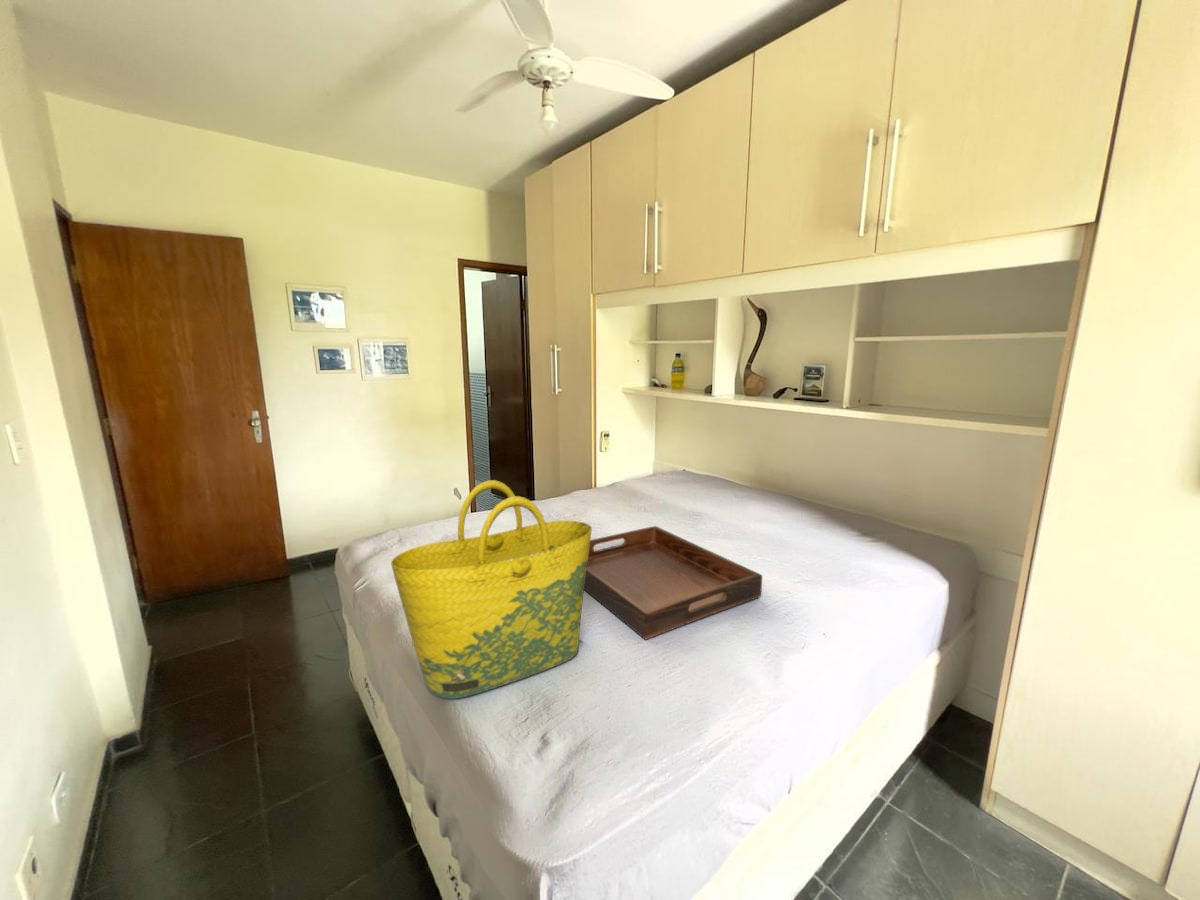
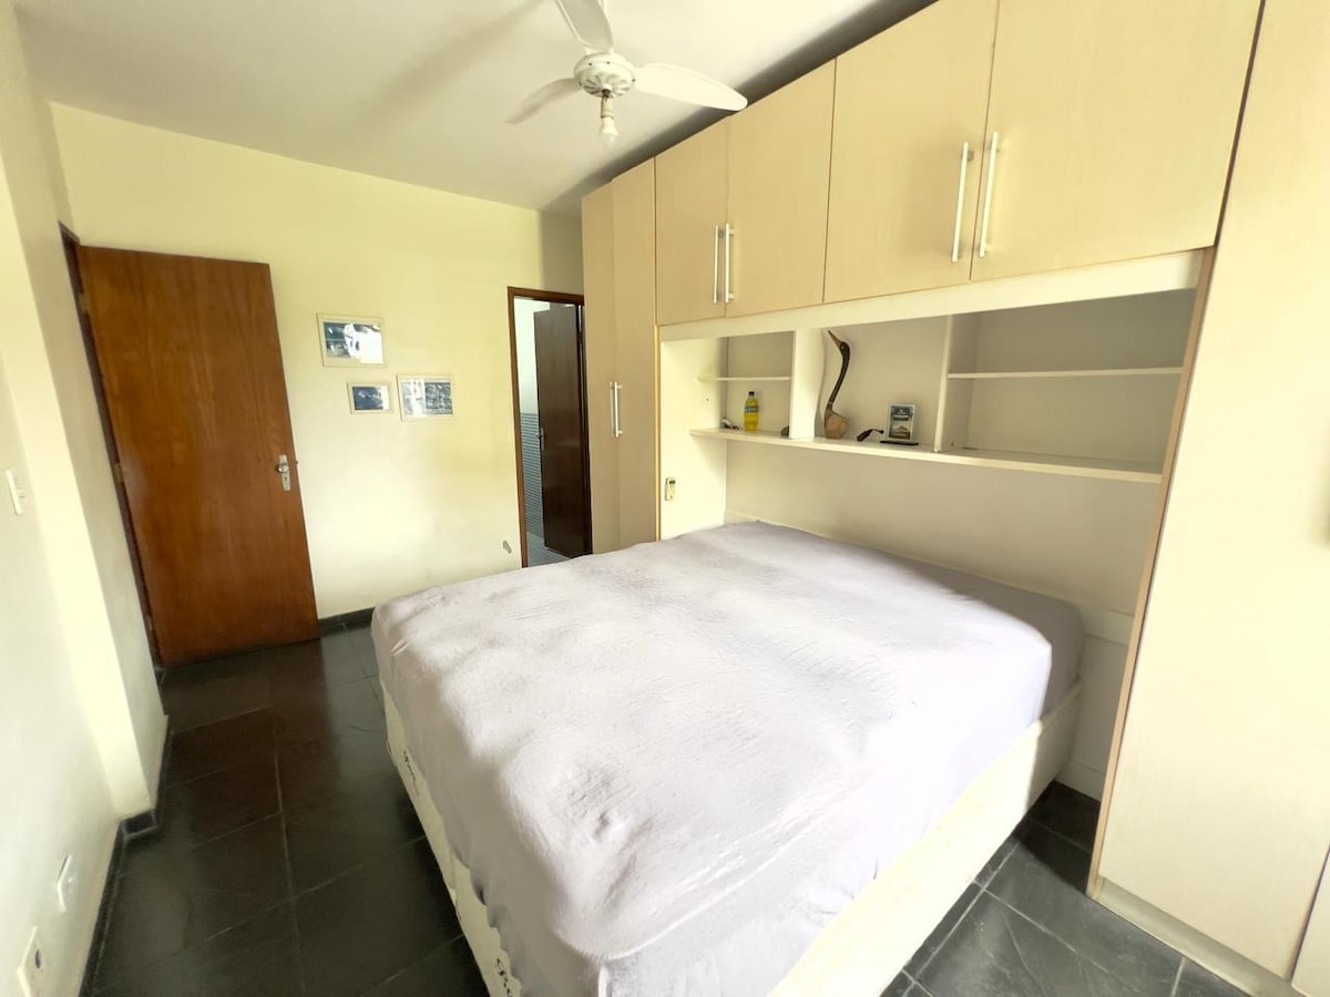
- serving tray [584,525,763,641]
- tote bag [390,479,593,700]
